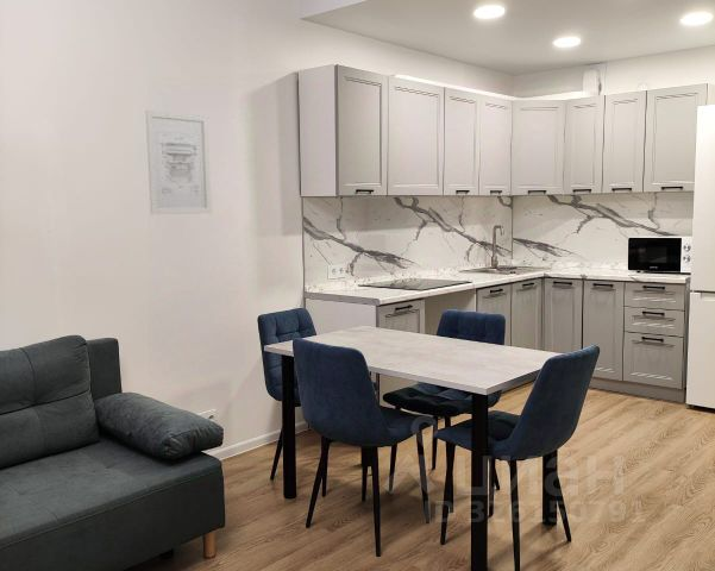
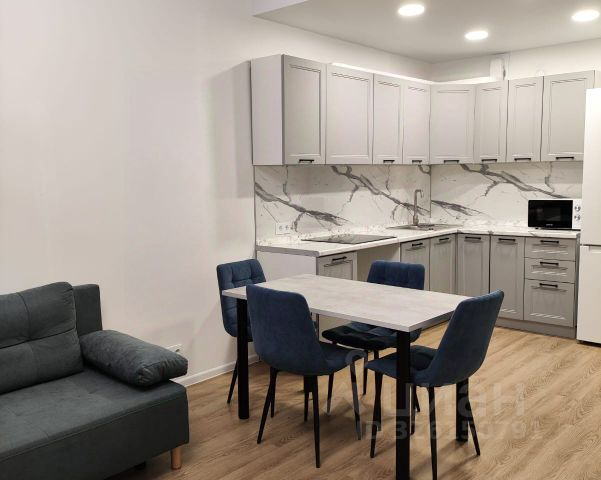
- wall art [145,109,213,215]
